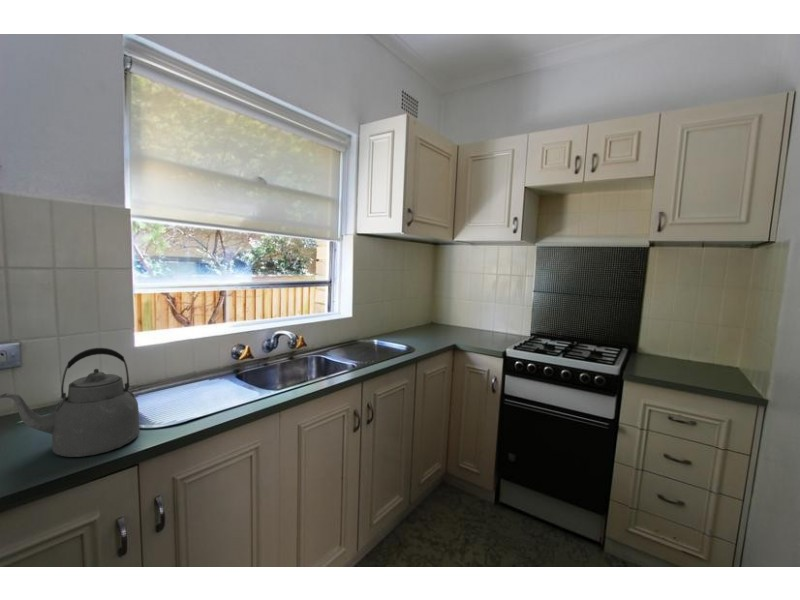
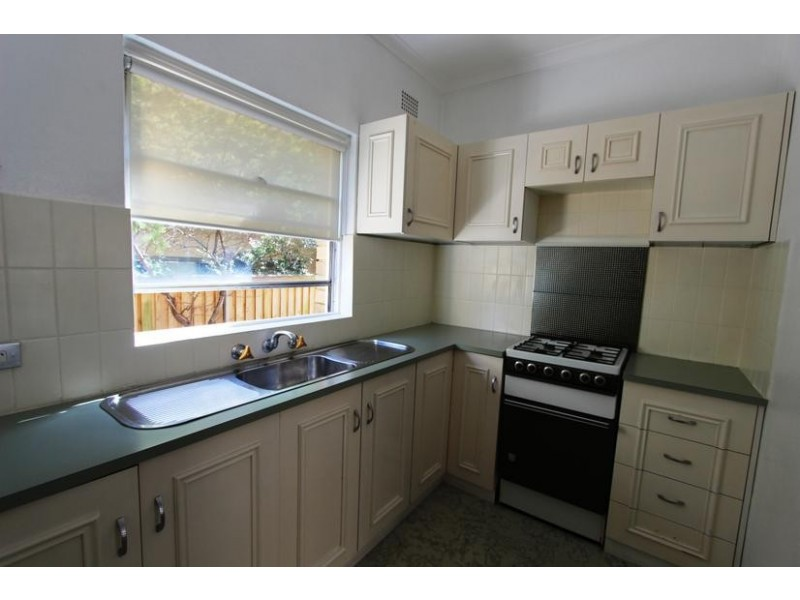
- kettle [0,347,141,458]
